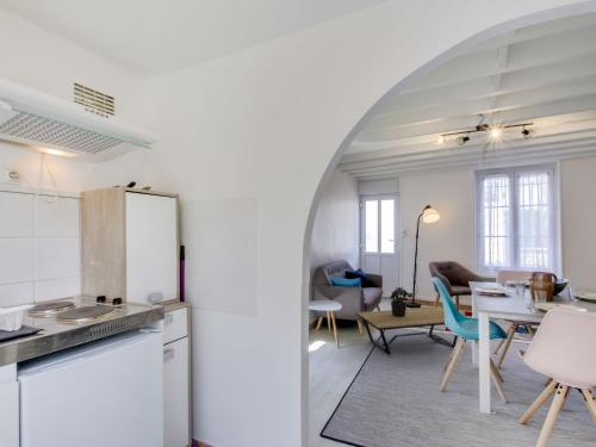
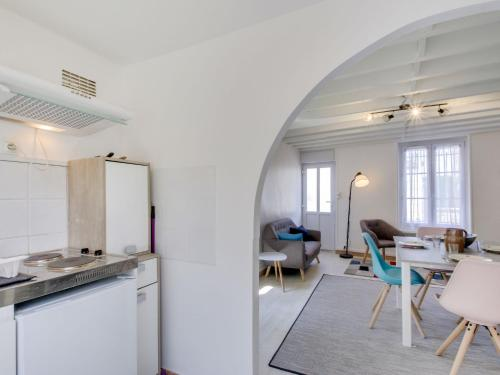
- coffee table [355,305,459,355]
- potted plant [389,286,414,317]
